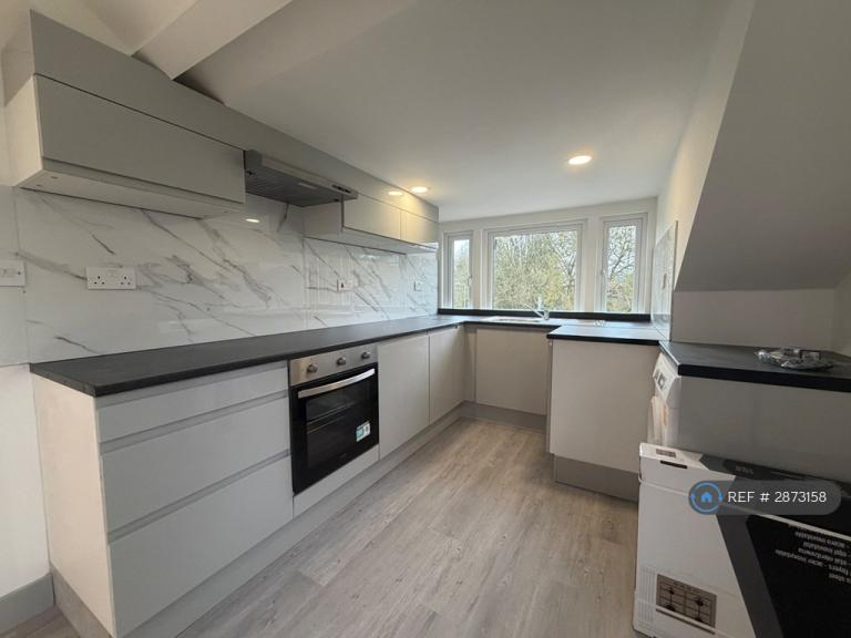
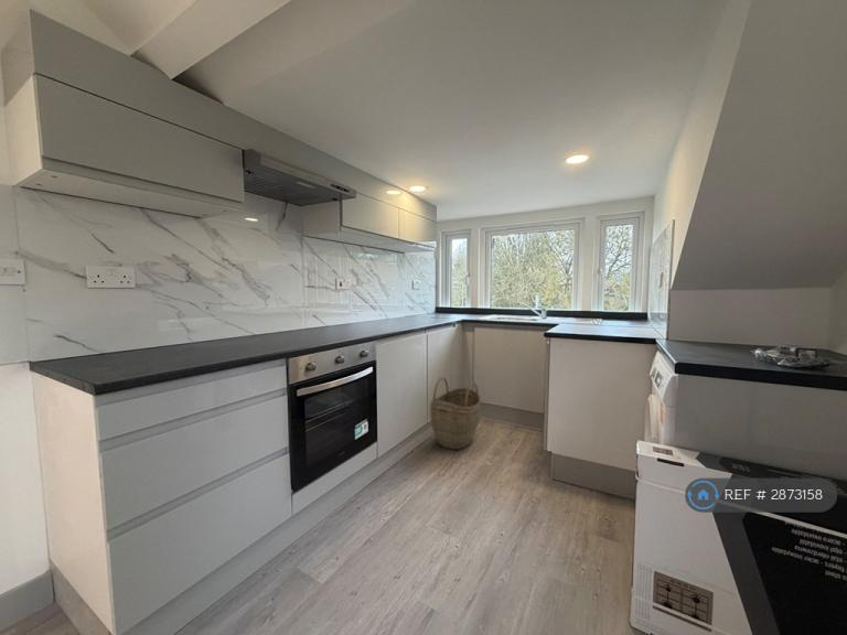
+ woven basket [429,376,482,451]
